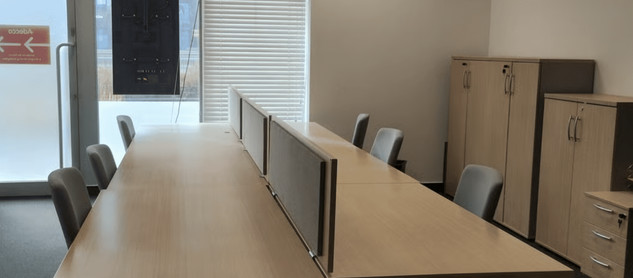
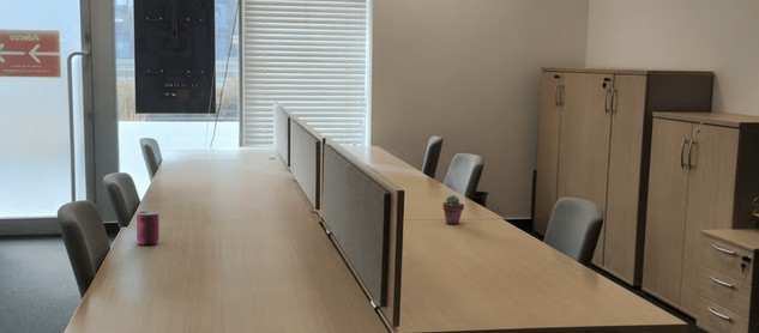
+ can [135,210,161,246]
+ potted succulent [441,194,465,225]
